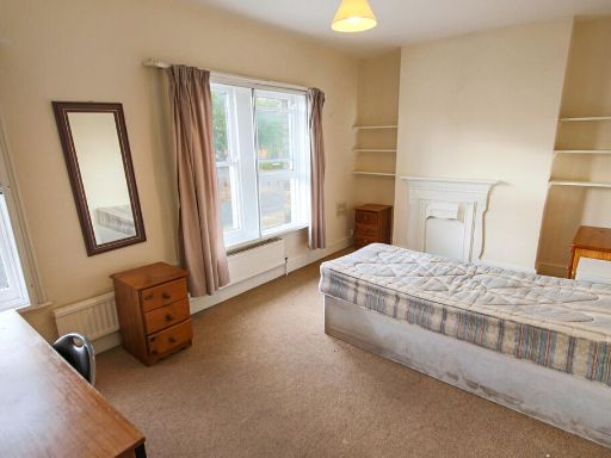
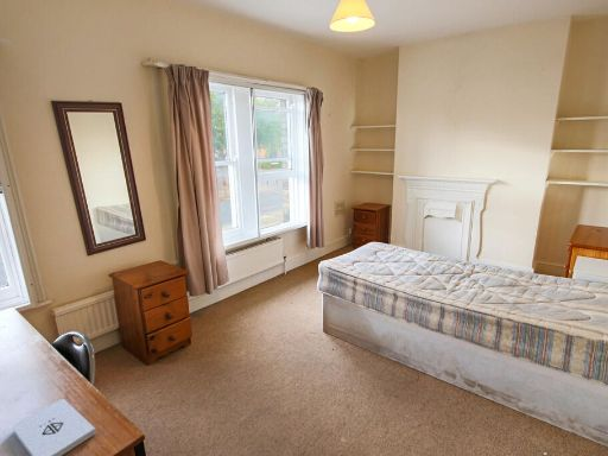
+ notepad [12,398,97,456]
